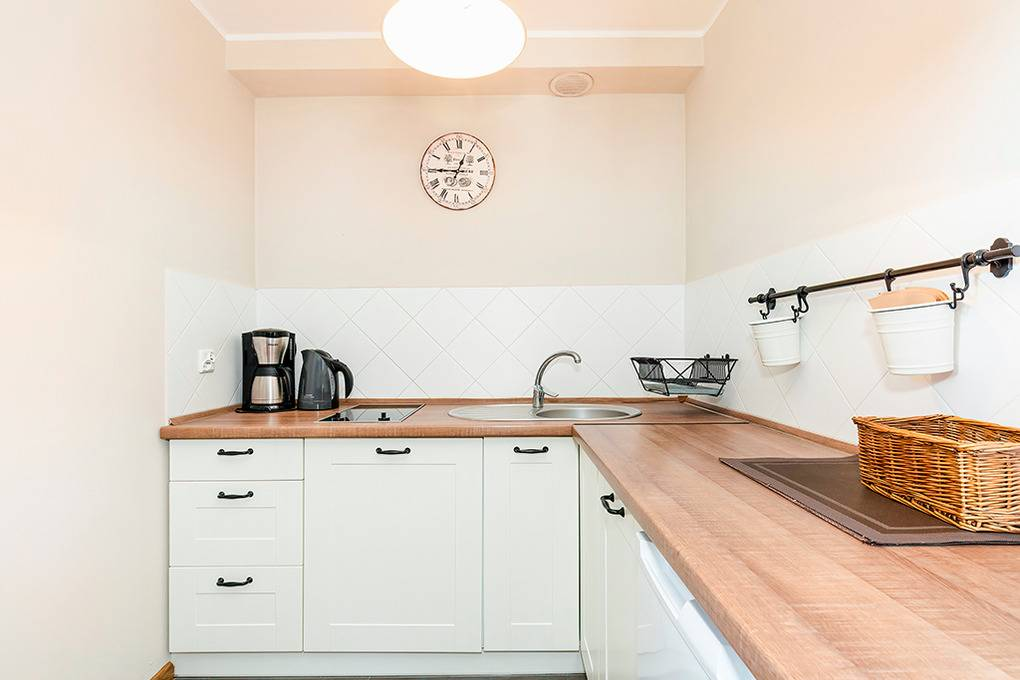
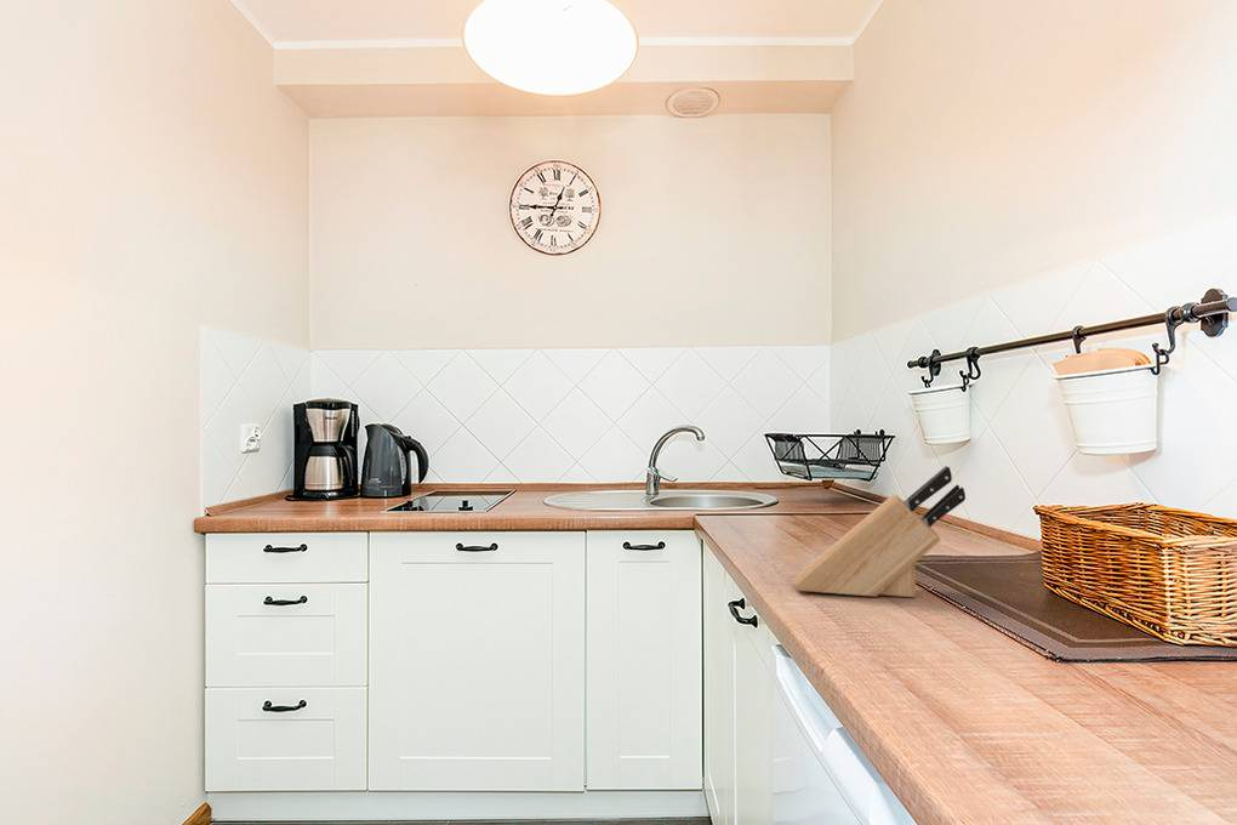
+ knife block [793,465,967,598]
